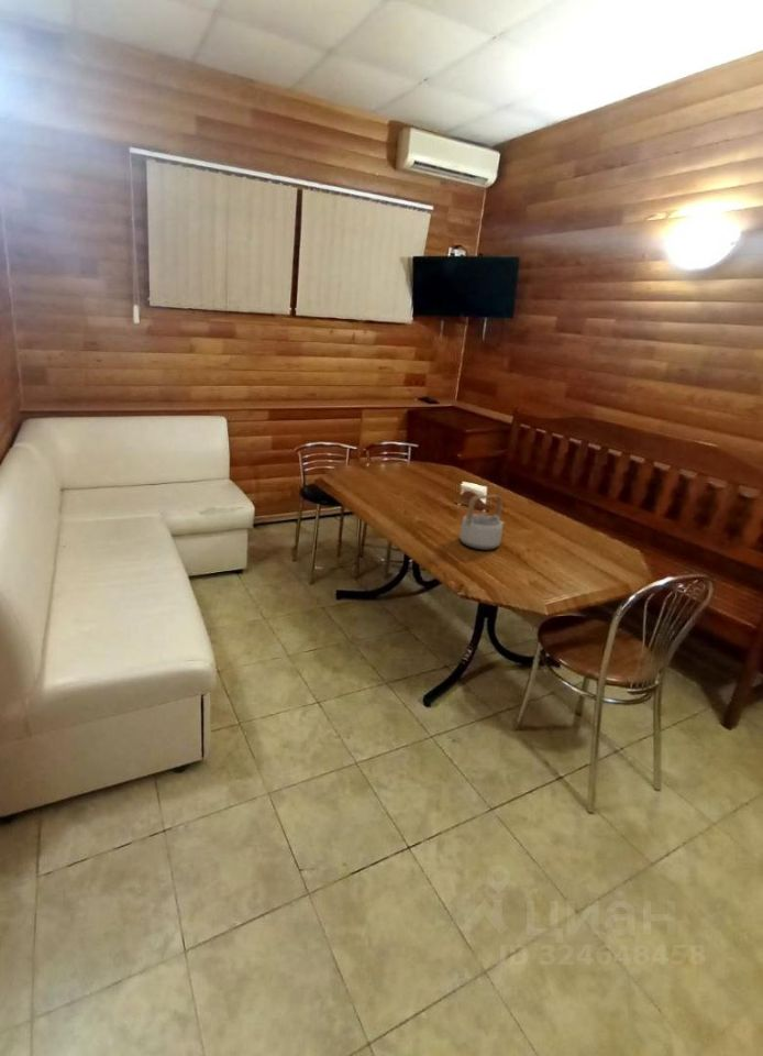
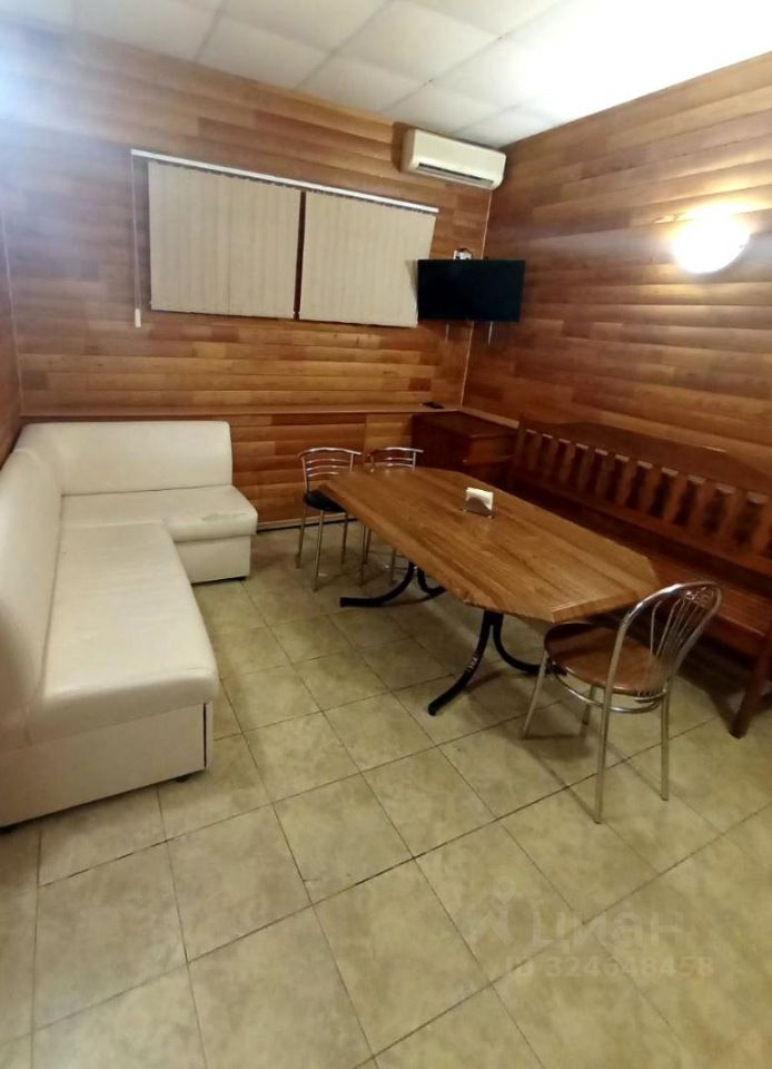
- teapot [458,493,506,551]
